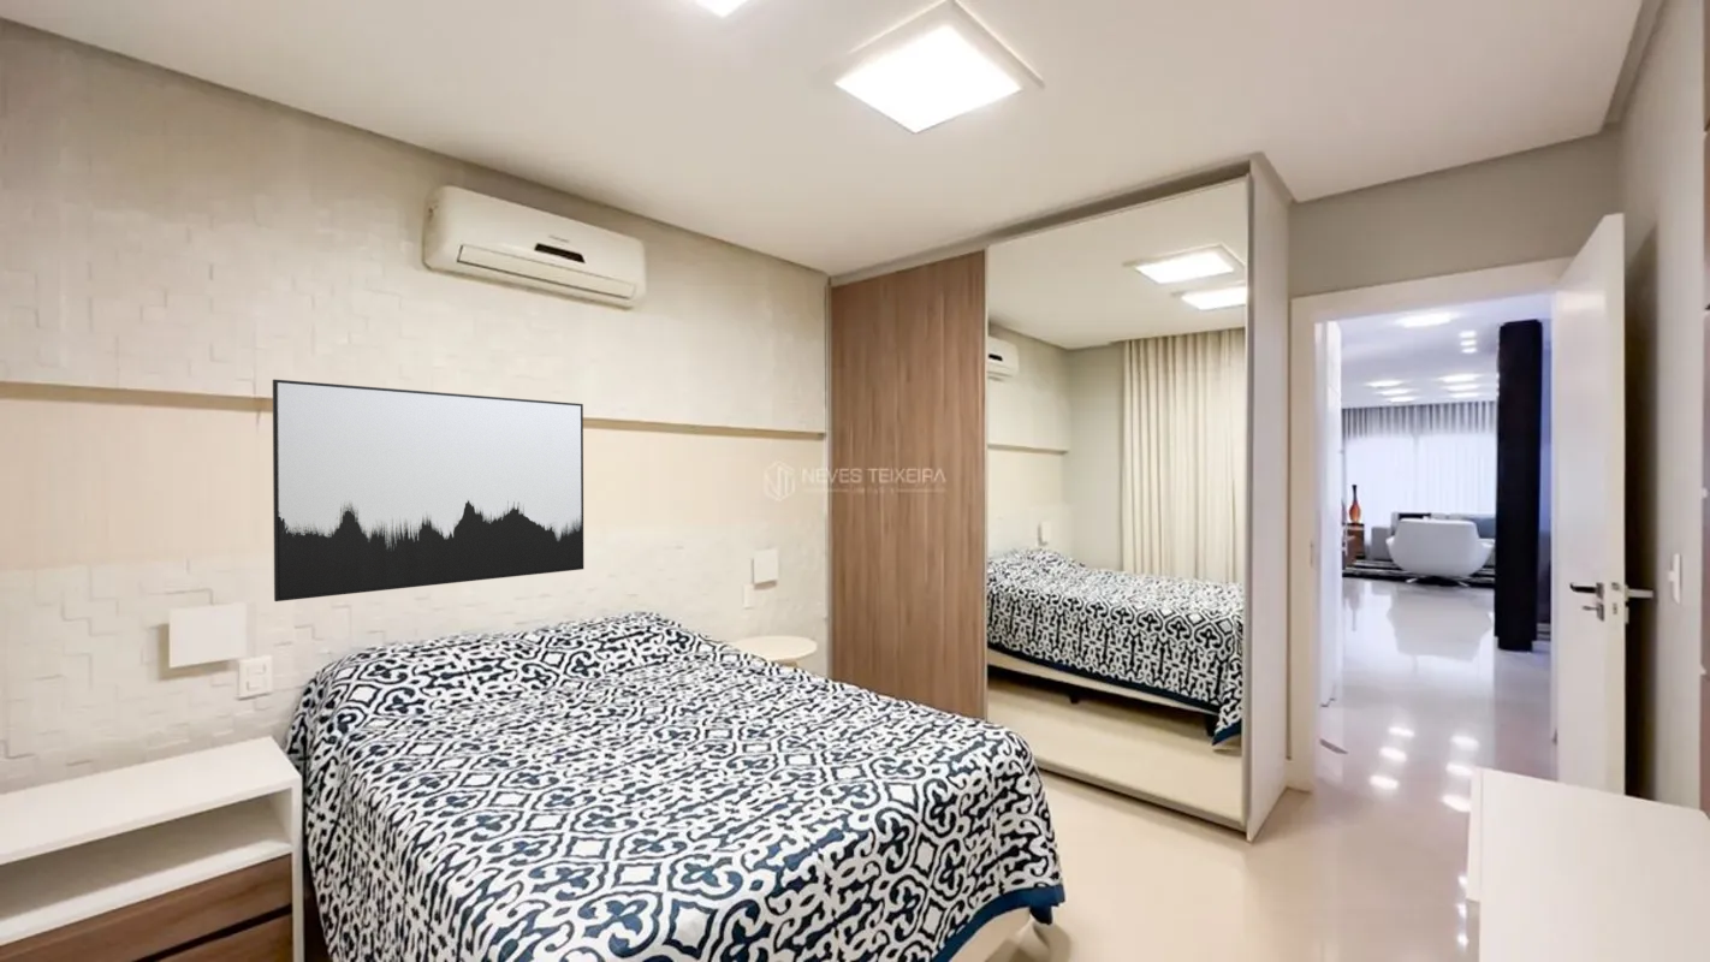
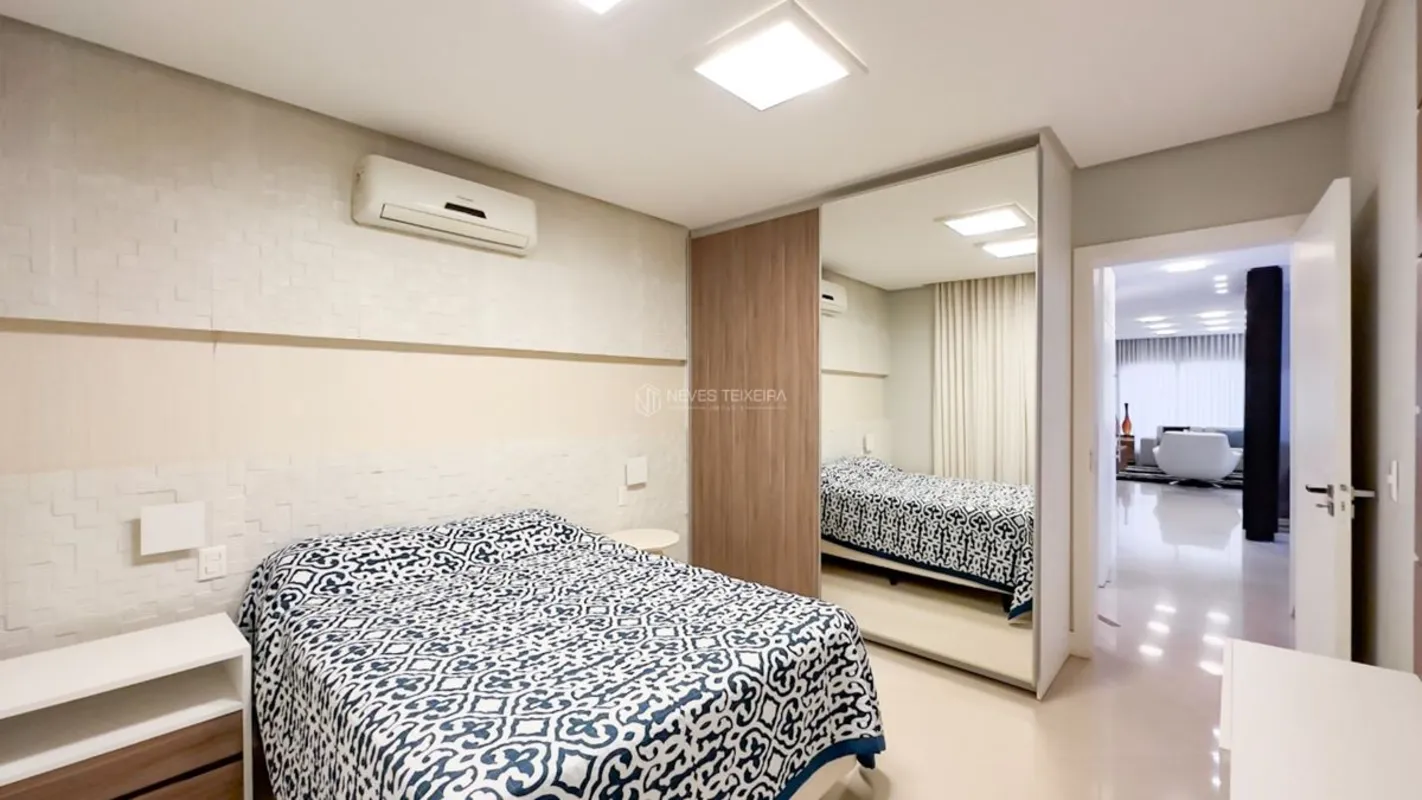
- wall art [272,379,584,602]
